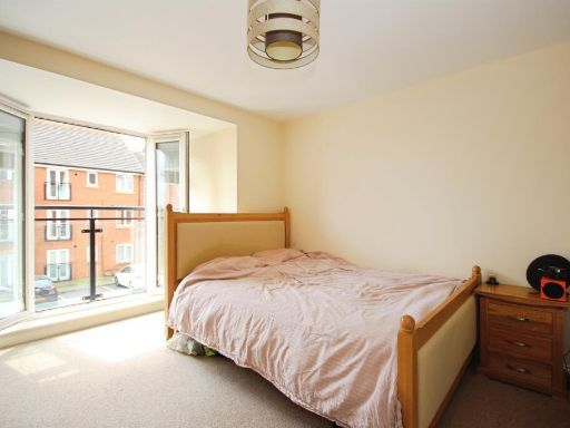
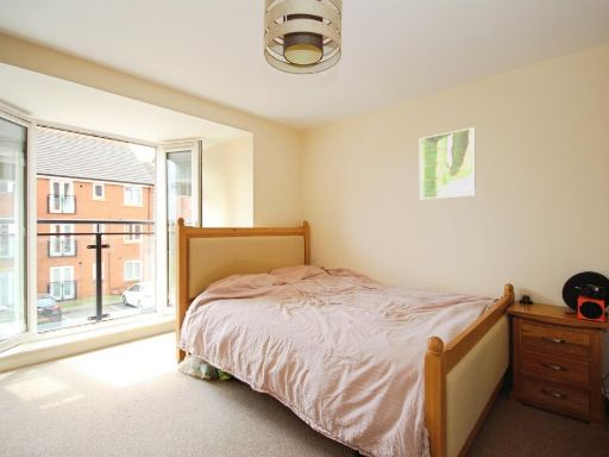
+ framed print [419,126,477,200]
